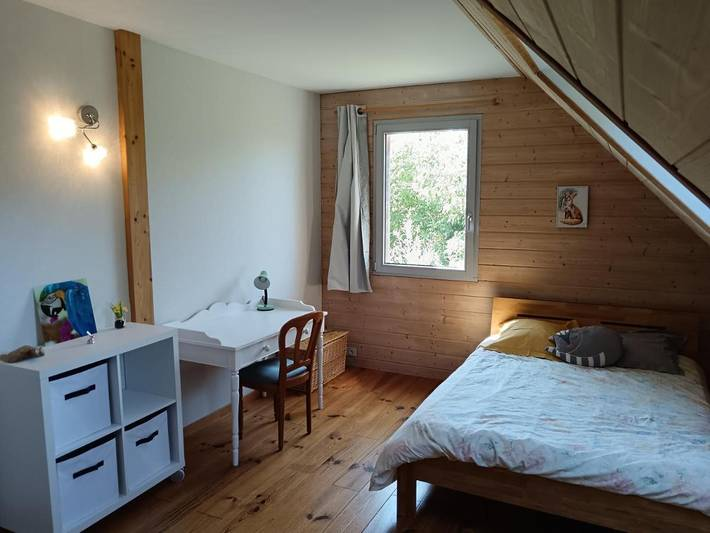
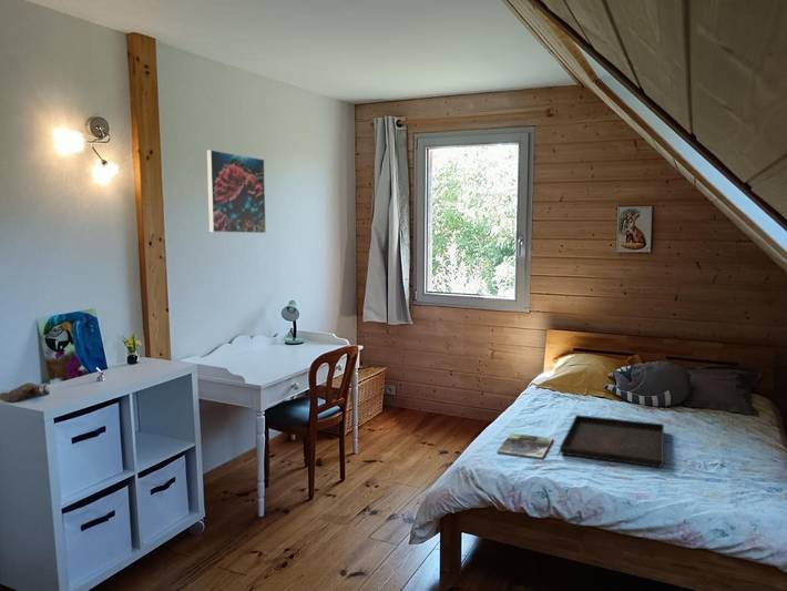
+ magazine [497,432,554,460]
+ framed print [205,149,267,234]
+ serving tray [559,414,665,469]
